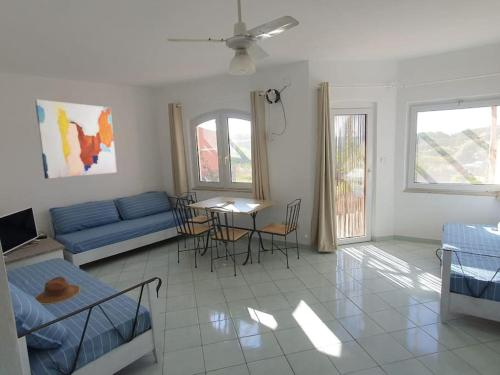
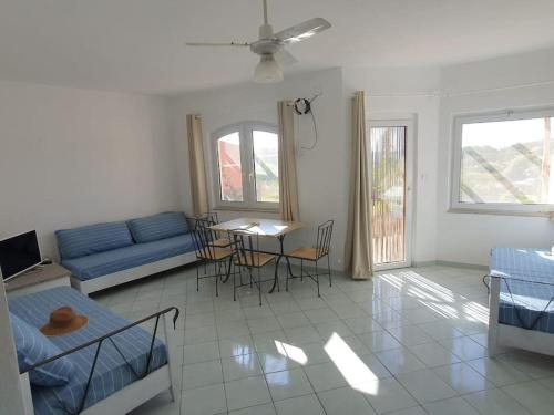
- wall art [34,99,118,180]
